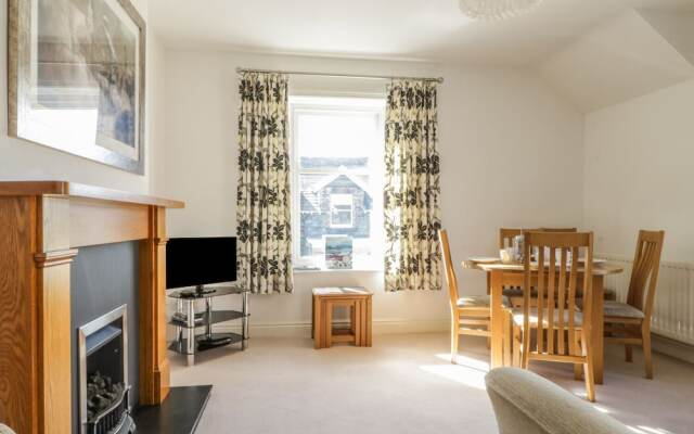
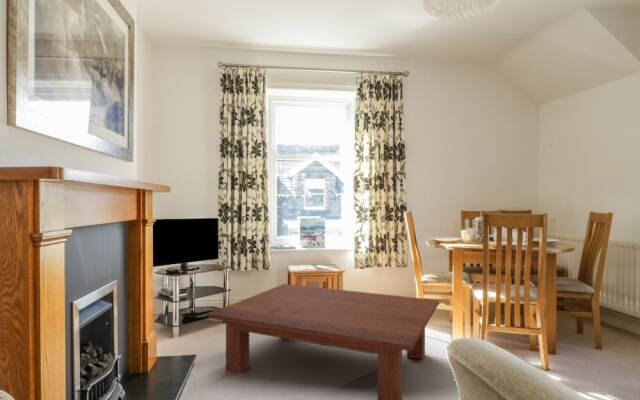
+ coffee table [207,283,440,400]
